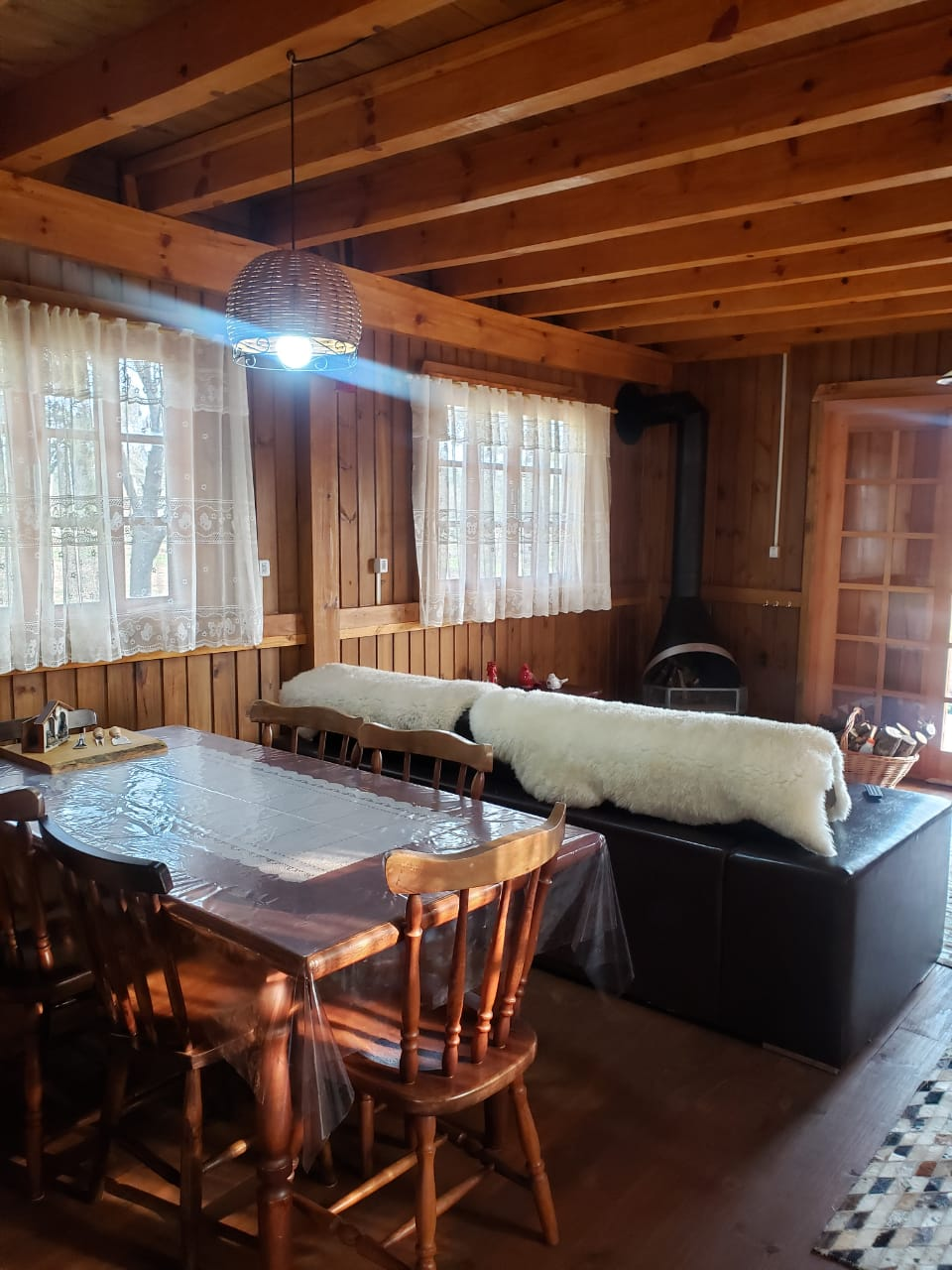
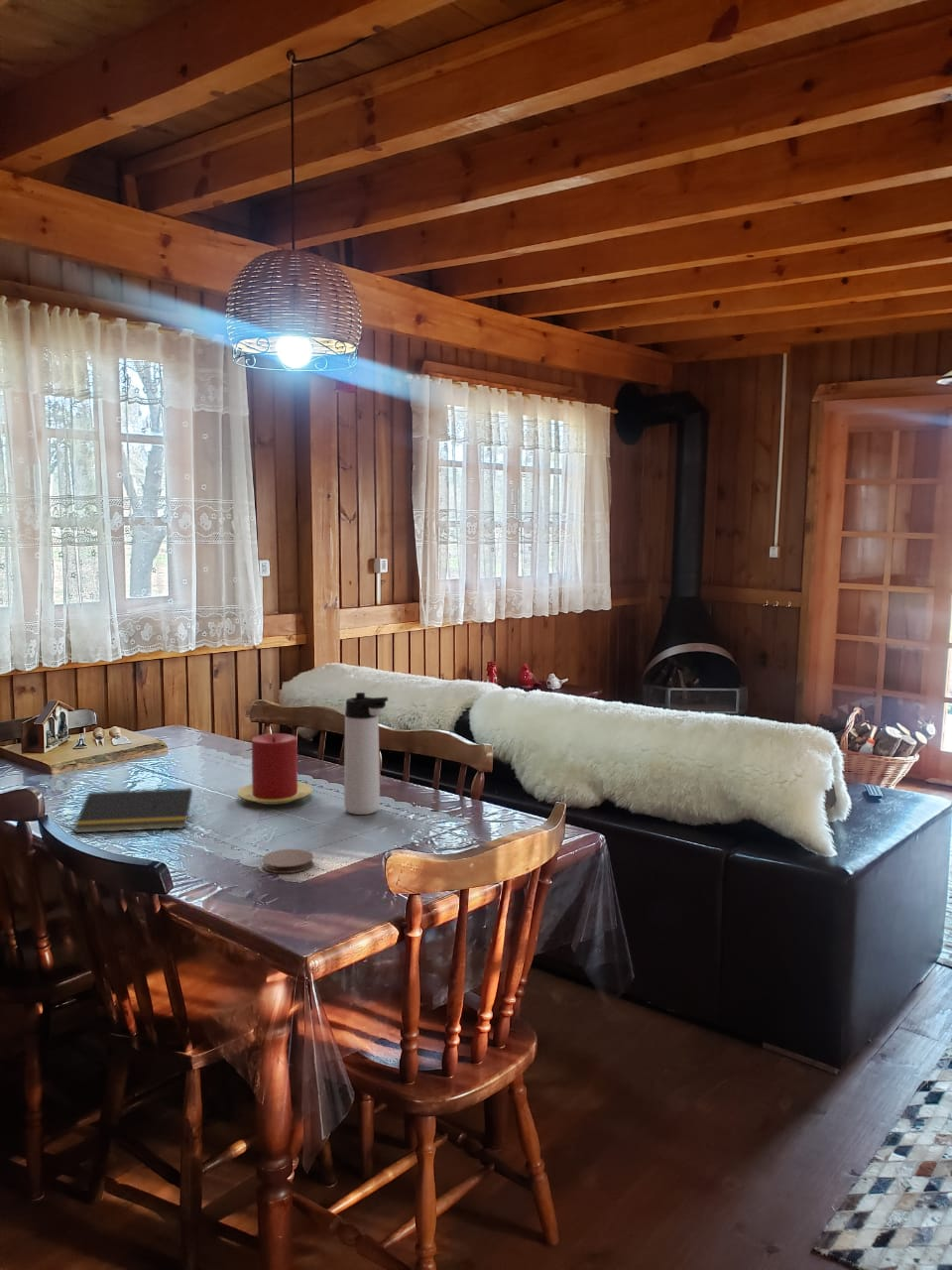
+ candle [236,732,313,806]
+ notepad [73,787,193,834]
+ thermos bottle [343,692,389,816]
+ coaster [261,848,314,874]
